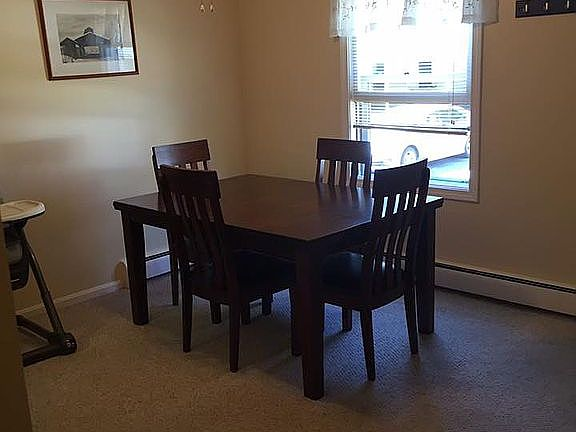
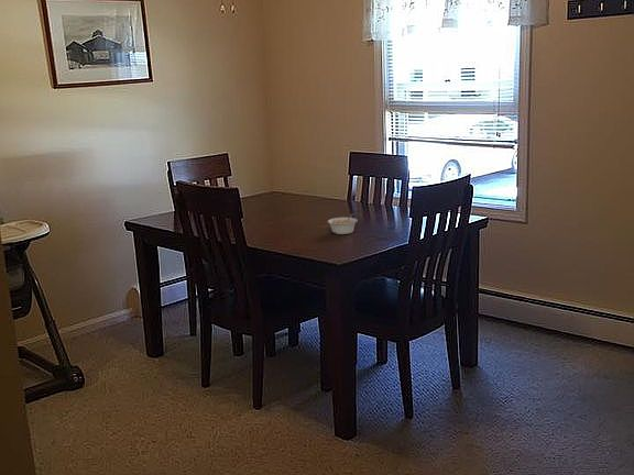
+ legume [327,212,359,235]
